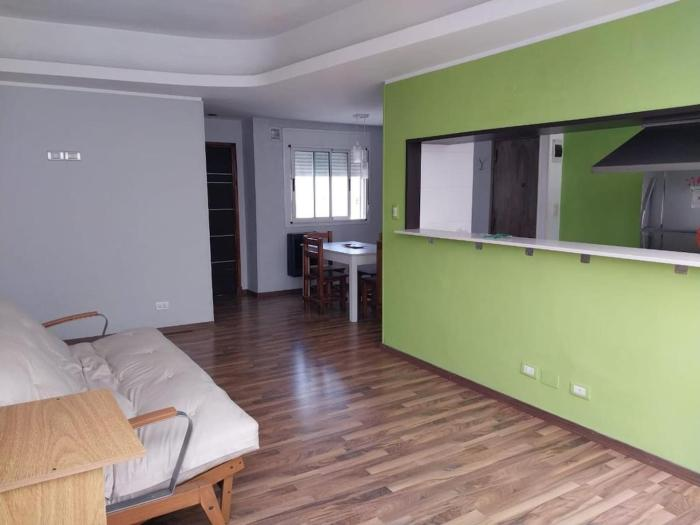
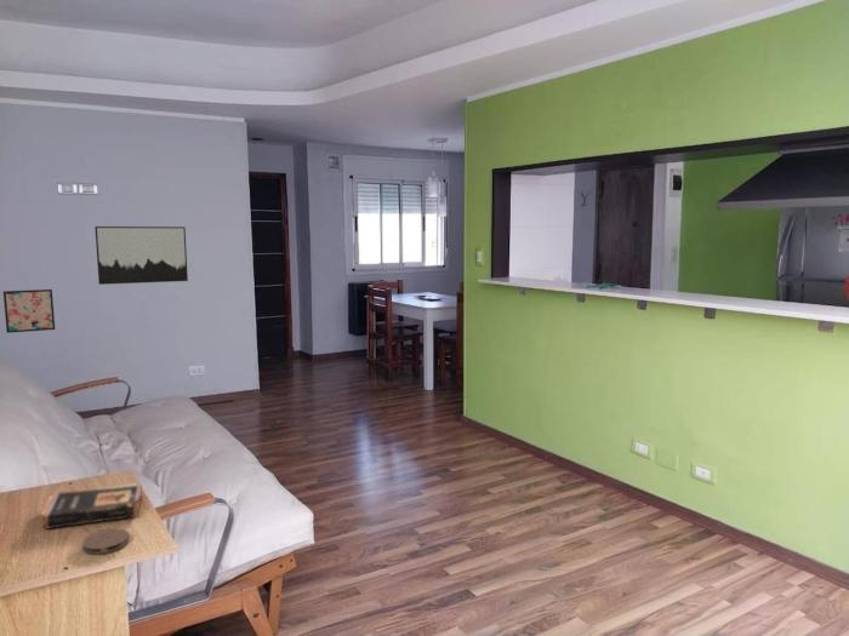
+ wall art [93,225,189,286]
+ book [40,482,143,531]
+ coaster [81,527,130,556]
+ wall art [2,288,56,334]
